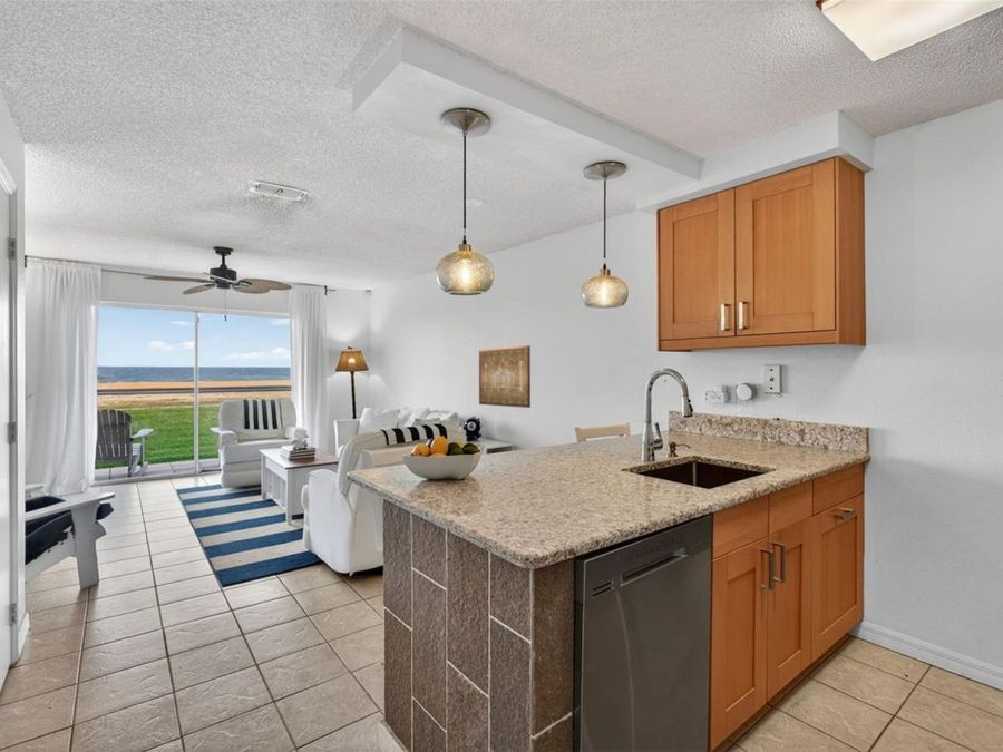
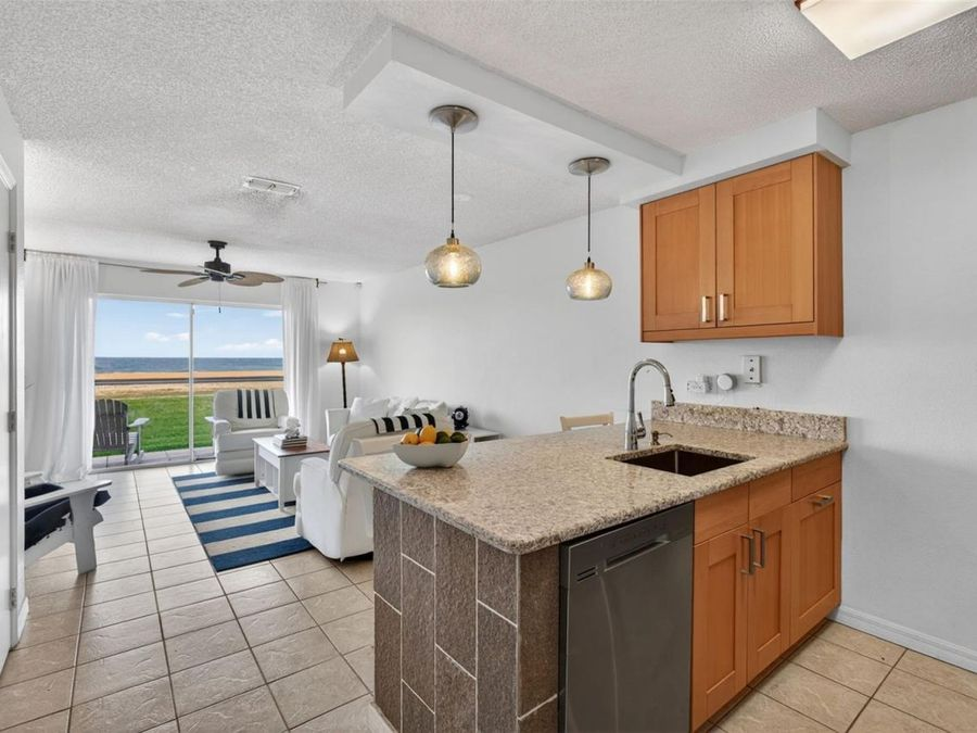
- wall art [478,344,532,409]
